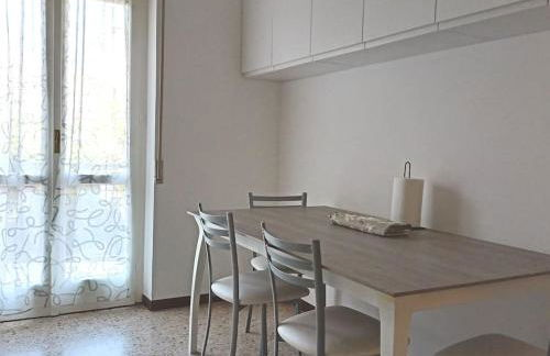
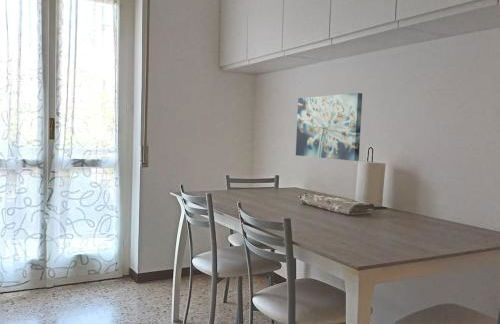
+ wall art [295,92,363,162]
